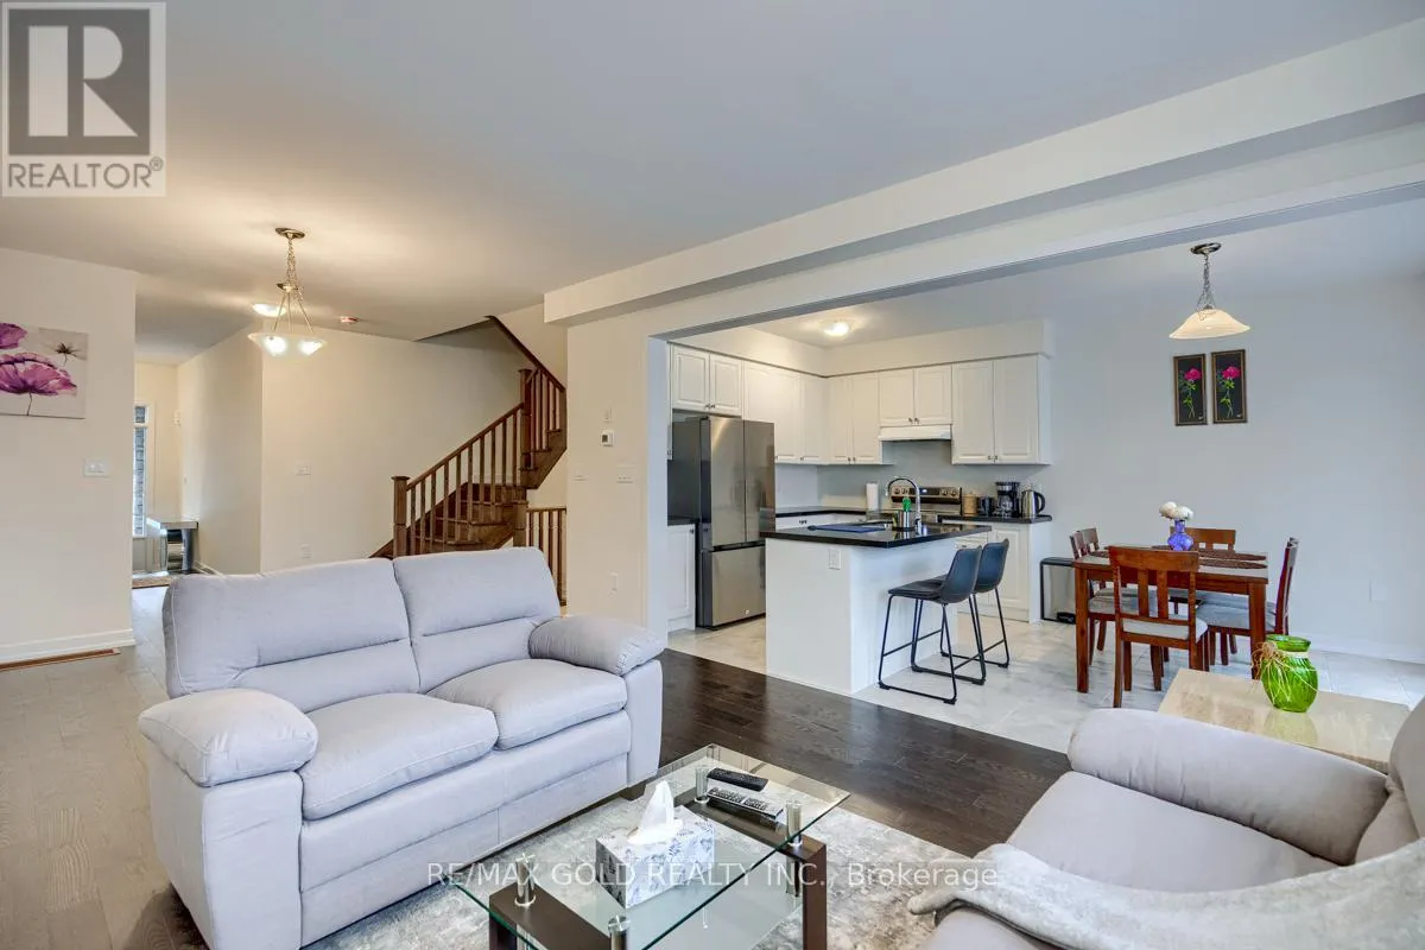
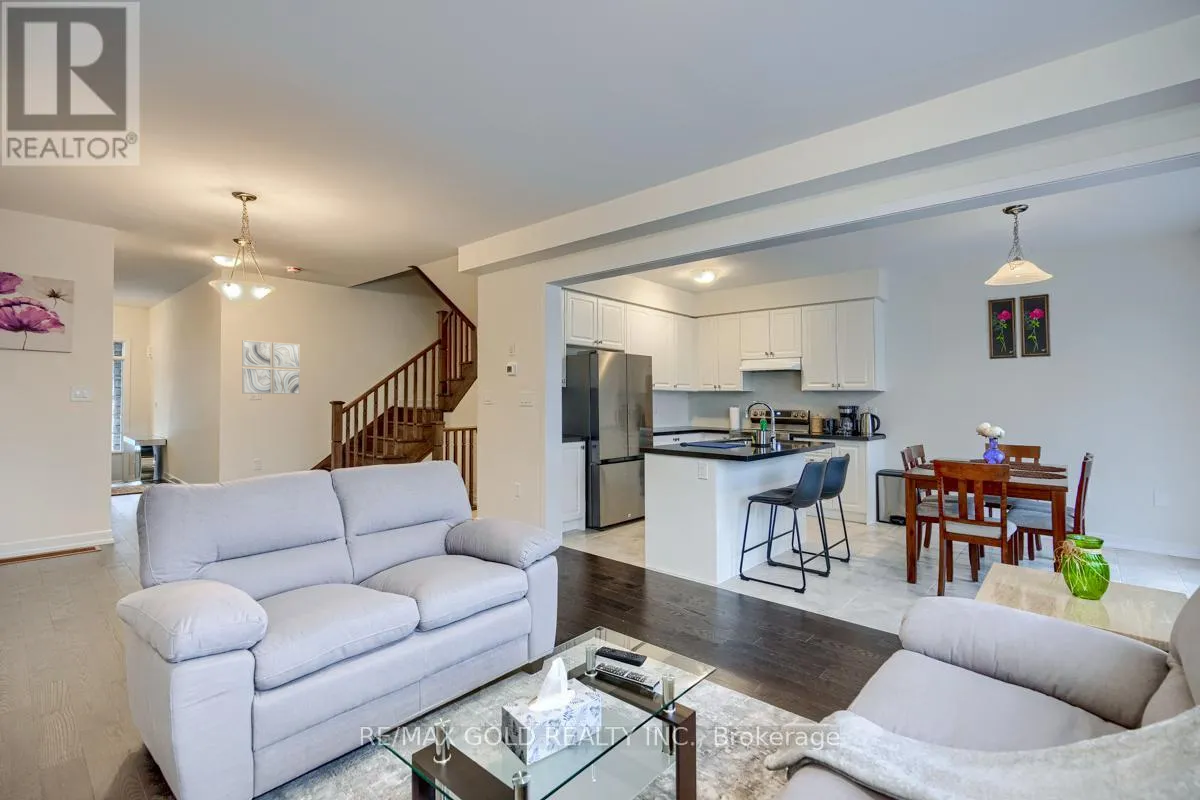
+ wall art [241,339,301,395]
